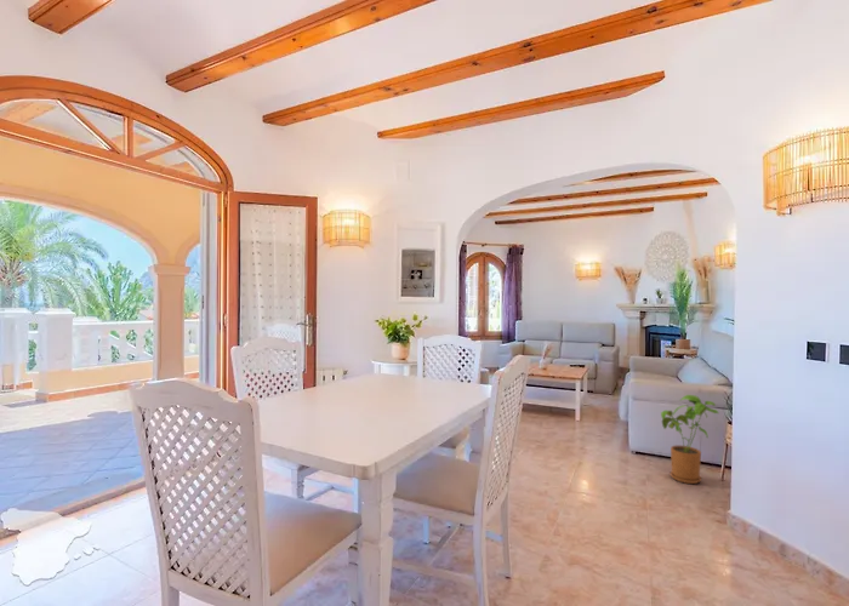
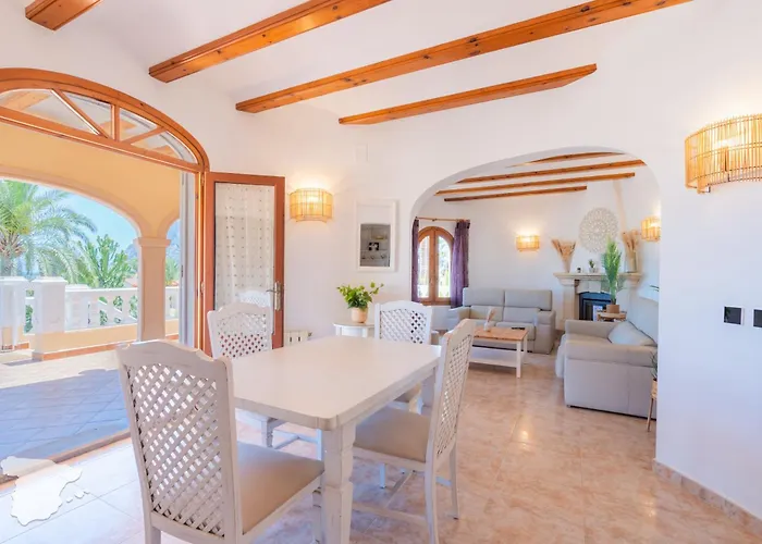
- house plant [660,394,720,485]
